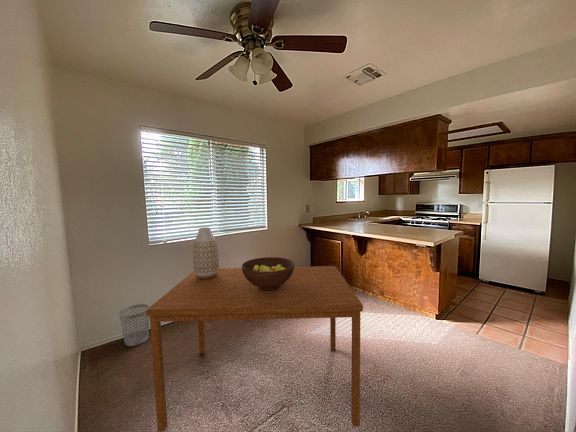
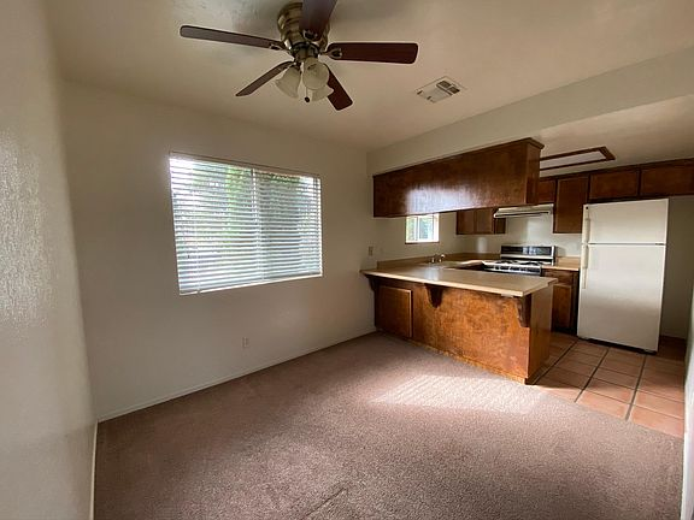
- dining table [146,265,364,432]
- wastebasket [118,303,150,347]
- vase [192,227,220,279]
- fruit bowl [241,256,295,291]
